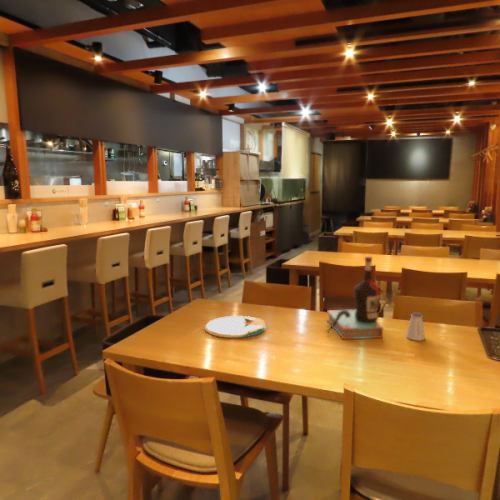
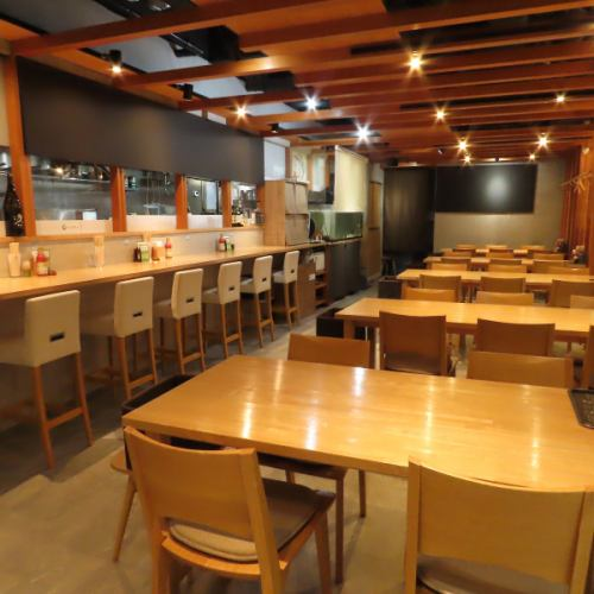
- saltshaker [405,311,426,342]
- plate [204,314,267,339]
- bottle [325,255,384,340]
